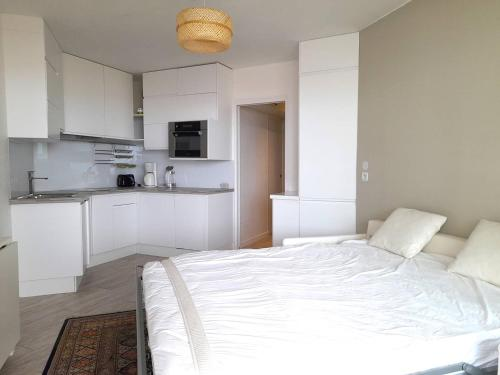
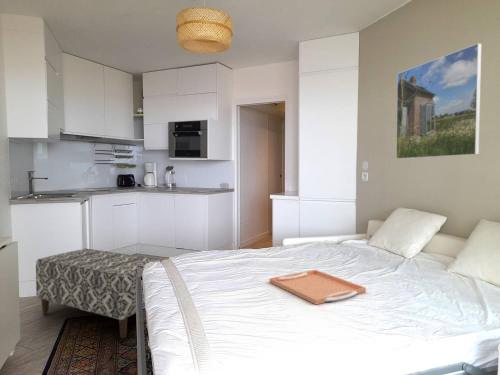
+ bench [35,248,163,339]
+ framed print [395,42,482,160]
+ serving tray [269,269,367,306]
